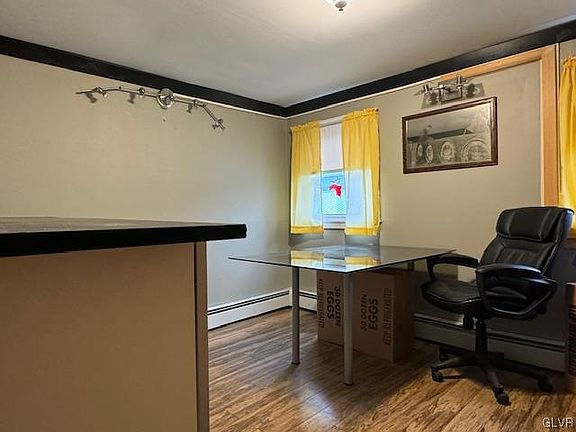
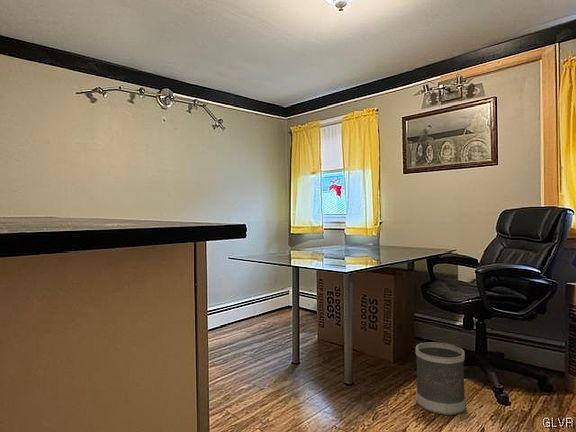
+ wastebasket [415,341,466,416]
